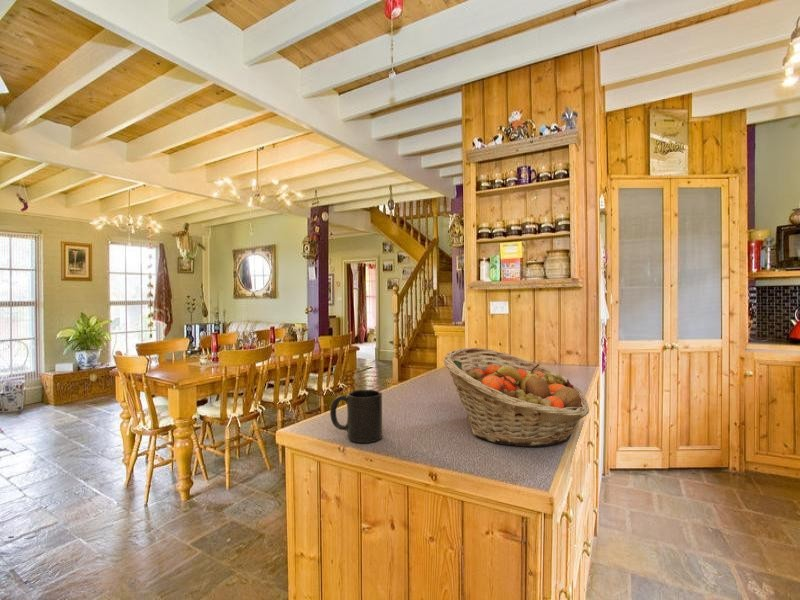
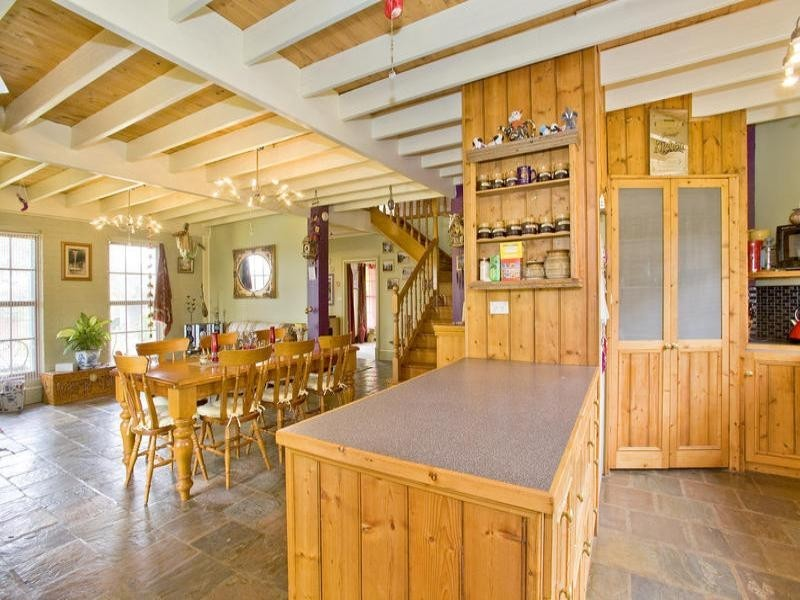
- fruit basket [442,347,590,448]
- mug [329,389,383,444]
